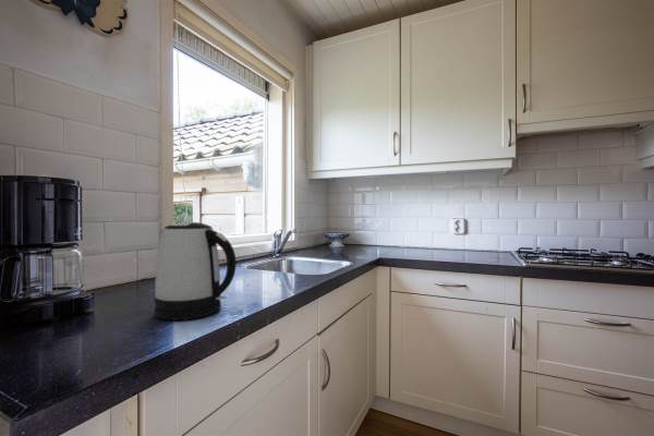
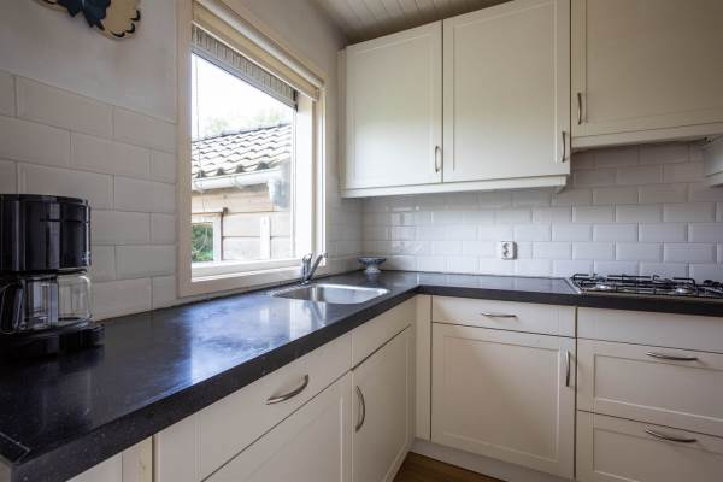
- kettle [154,221,238,322]
